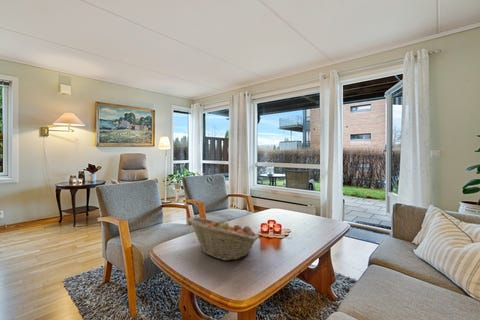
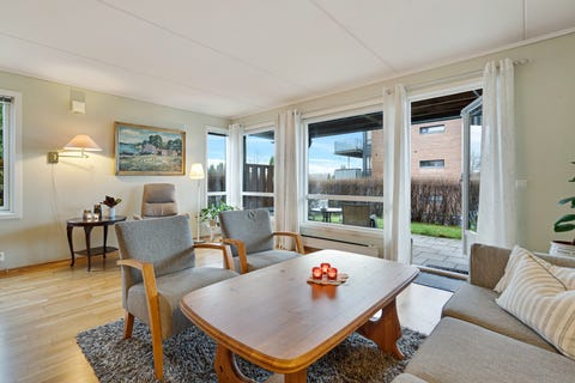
- fruit basket [187,216,260,262]
